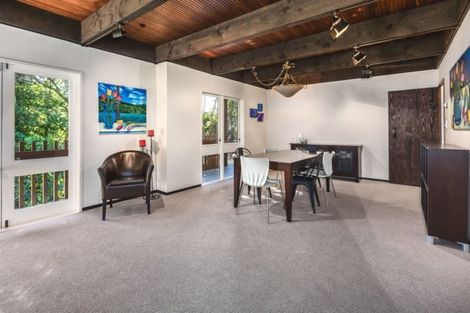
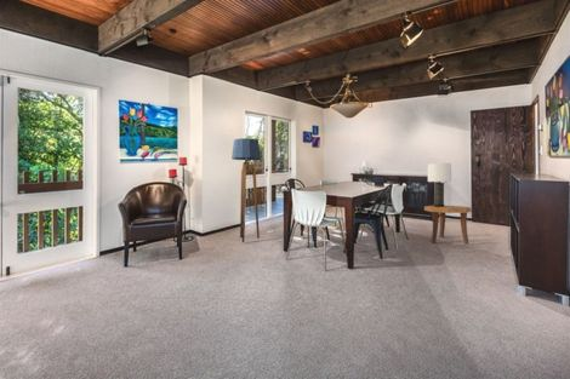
+ lamp [427,162,452,207]
+ floor lamp [230,137,262,243]
+ side table [423,205,473,245]
